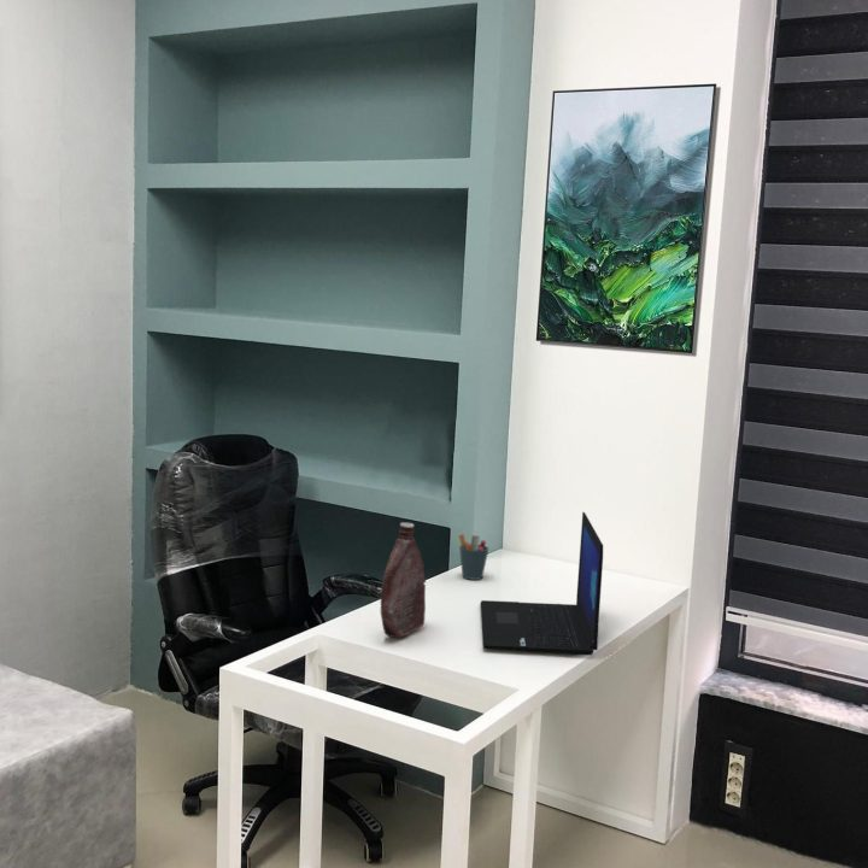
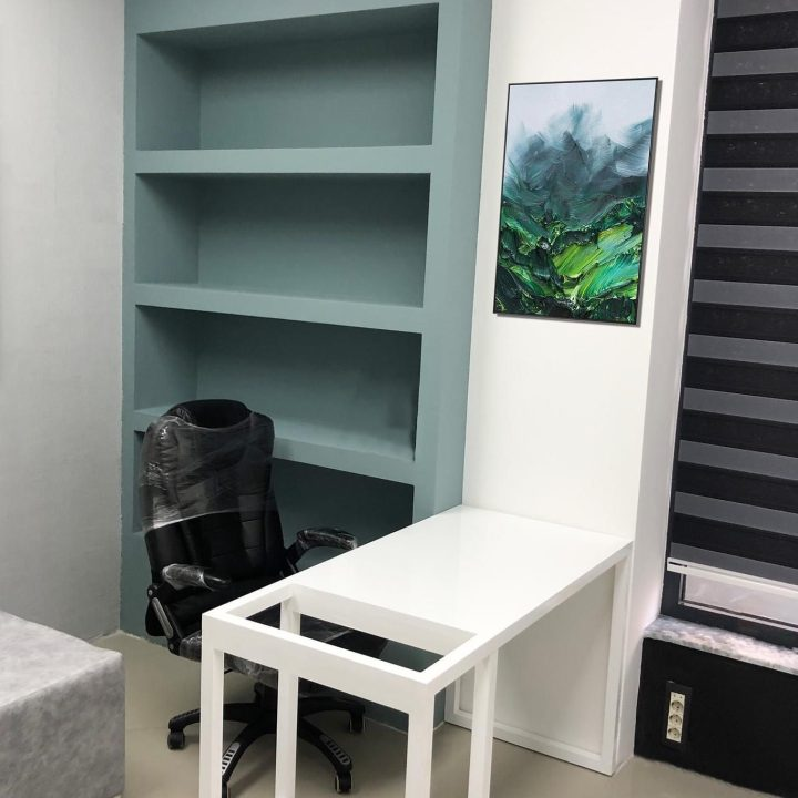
- pen holder [458,533,489,581]
- bottle [380,522,427,639]
- laptop [480,511,604,657]
